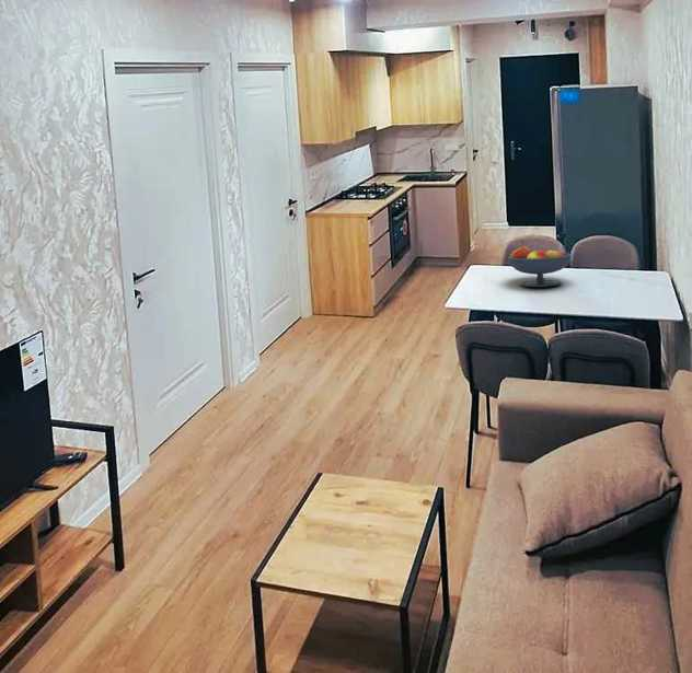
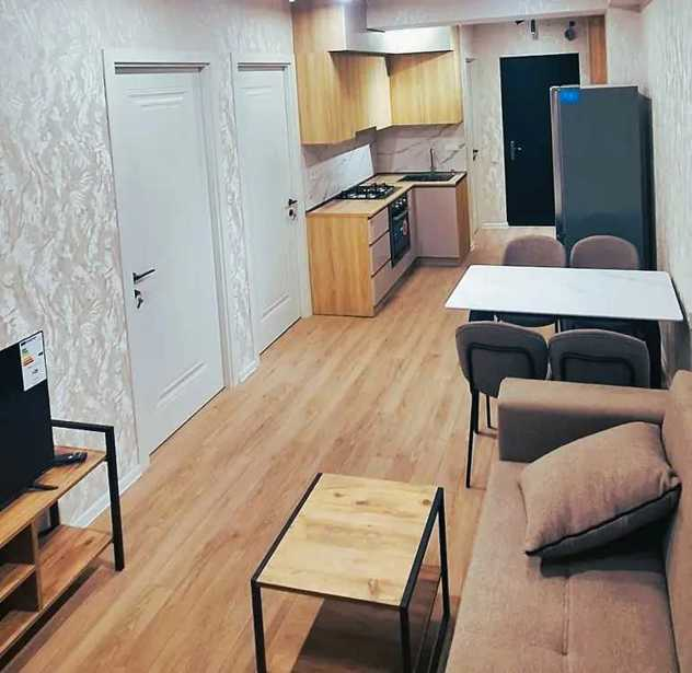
- fruit bowl [507,245,573,288]
